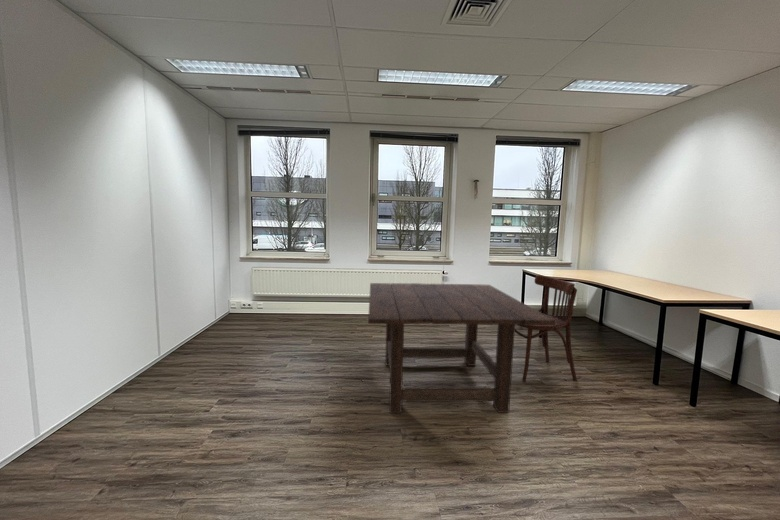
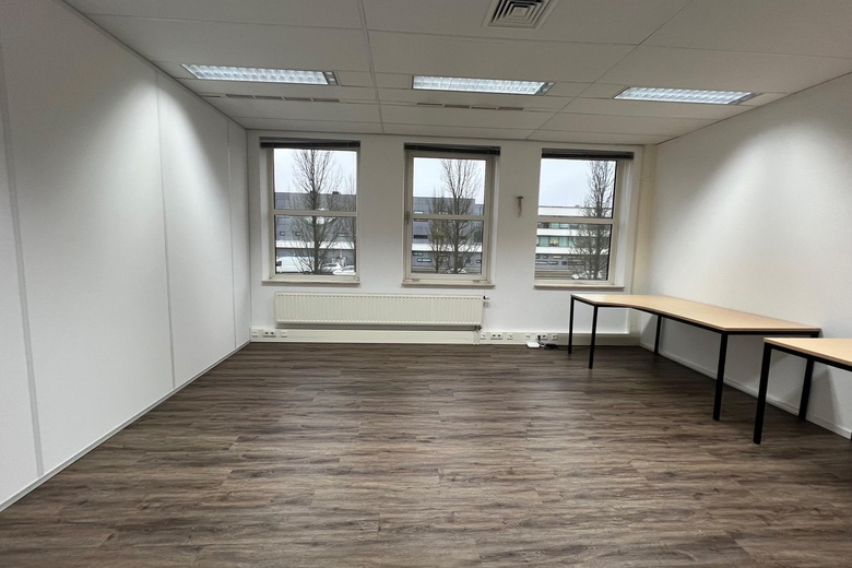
- dining table [367,282,555,414]
- dining chair [515,274,578,383]
